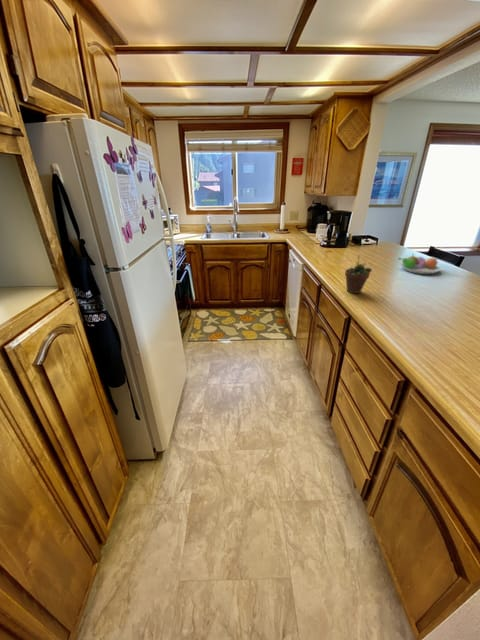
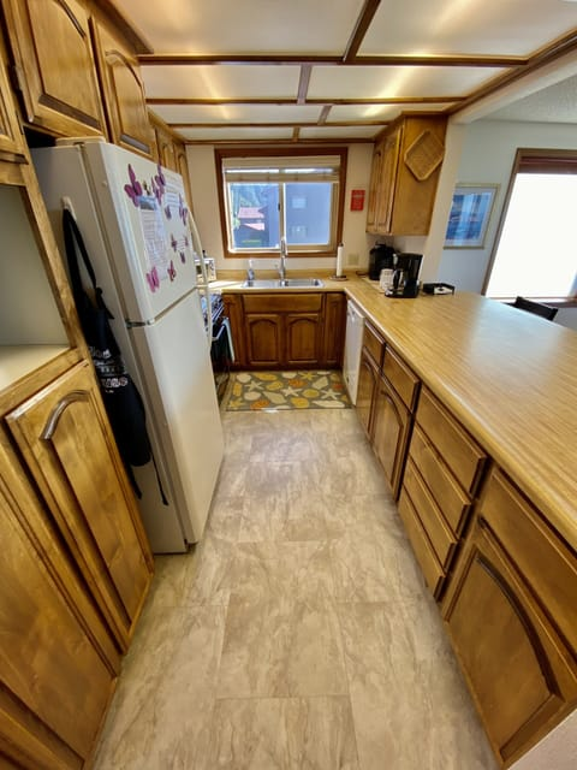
- fruit bowl [397,254,442,275]
- succulent plant [344,255,373,294]
